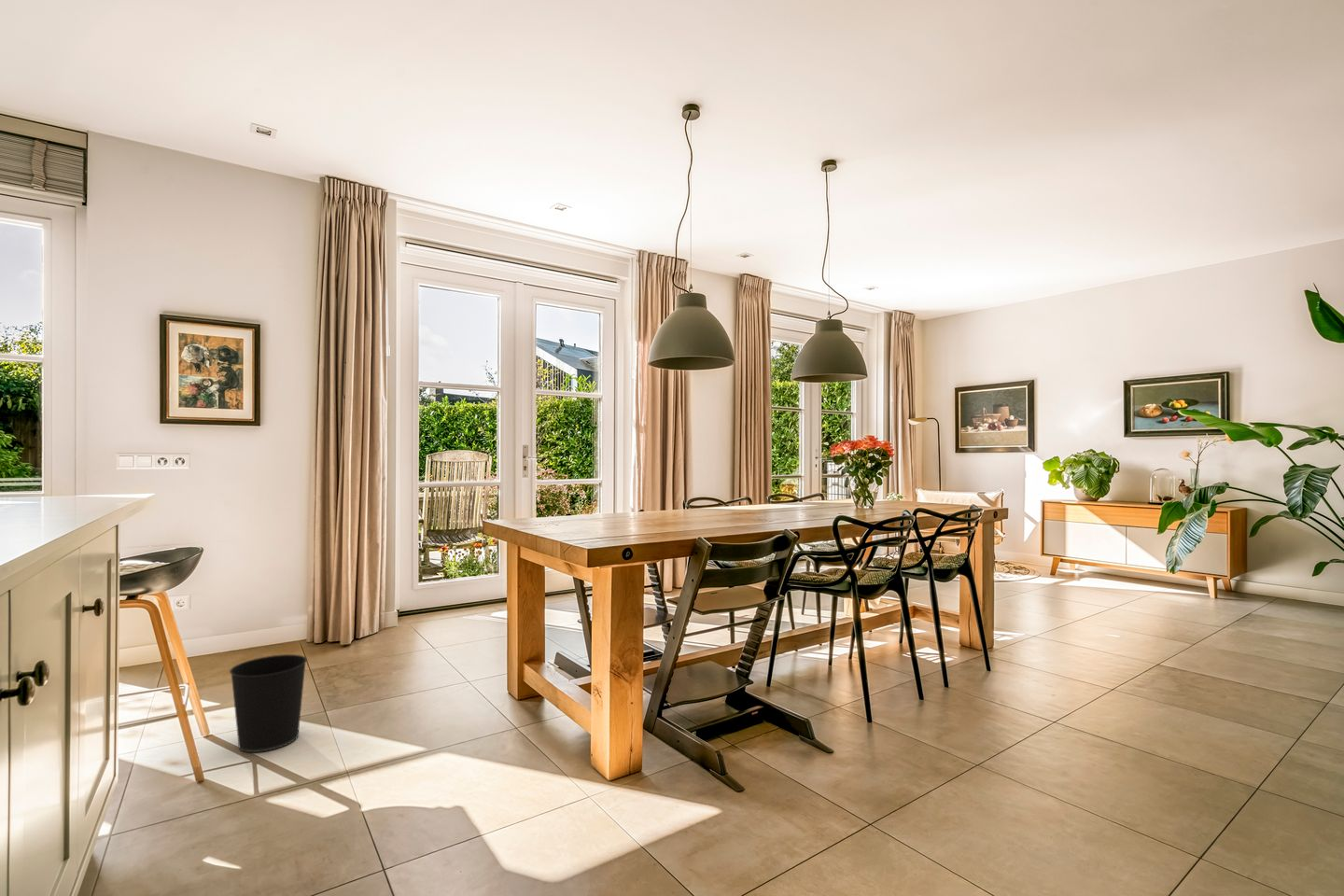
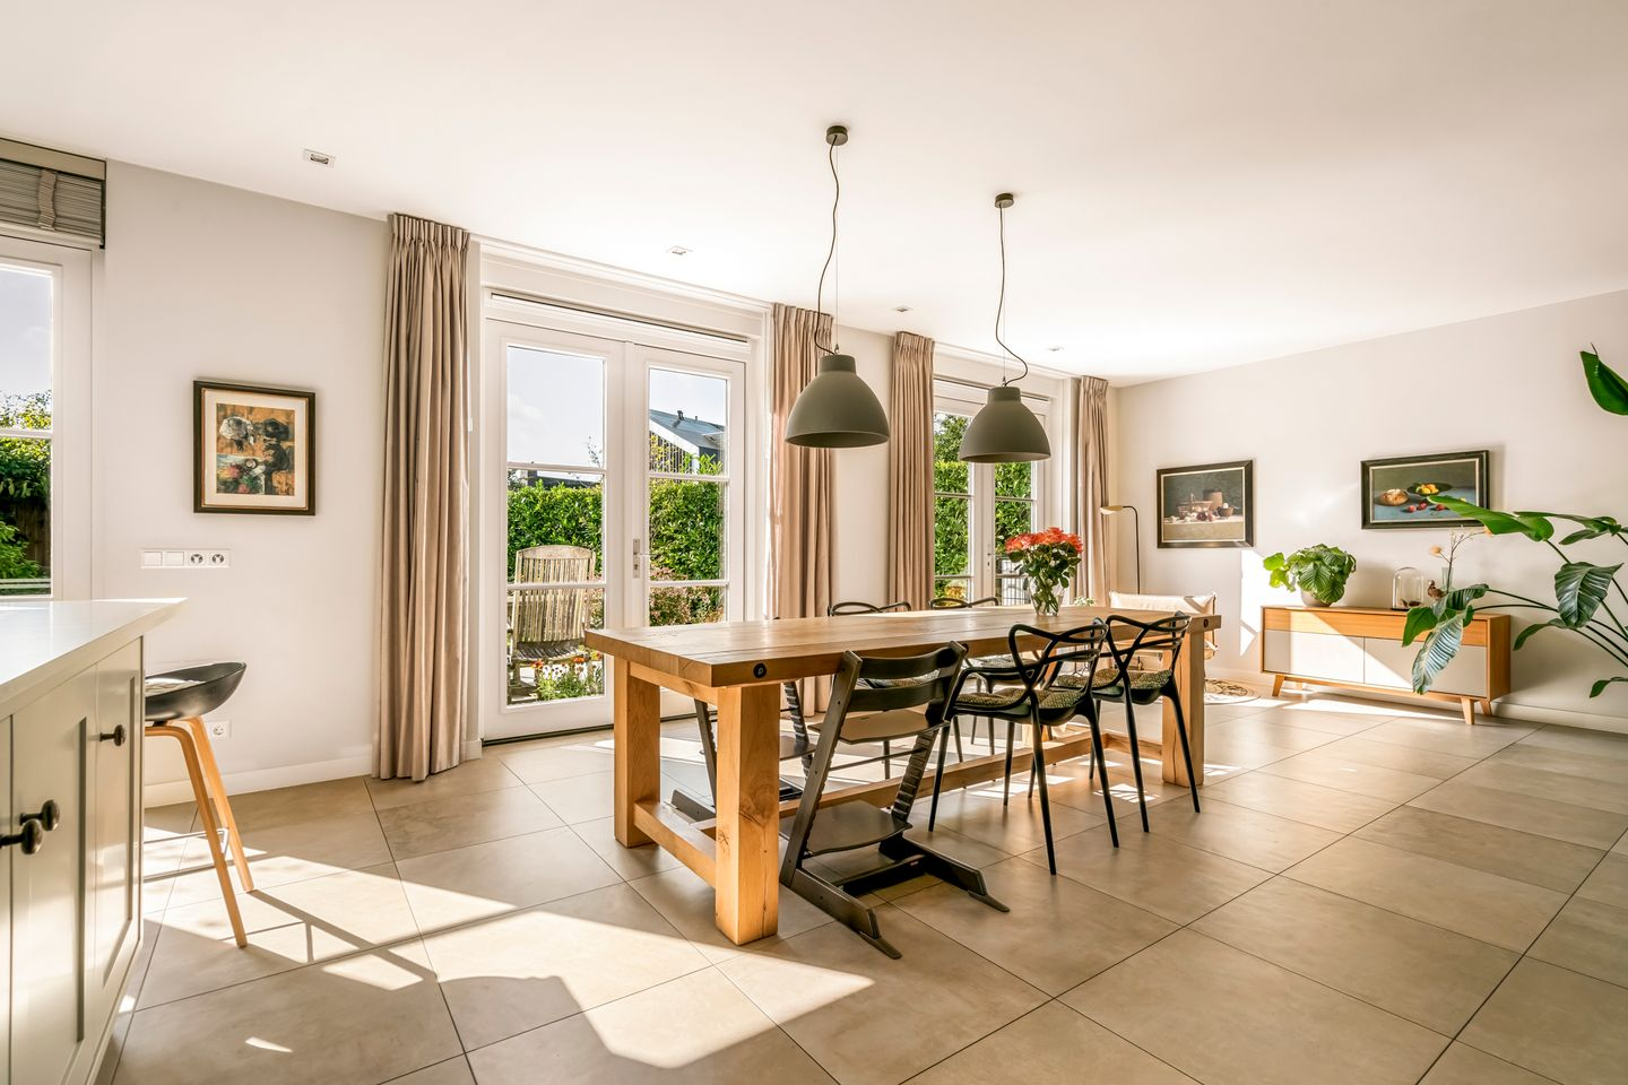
- wastebasket [229,653,308,753]
